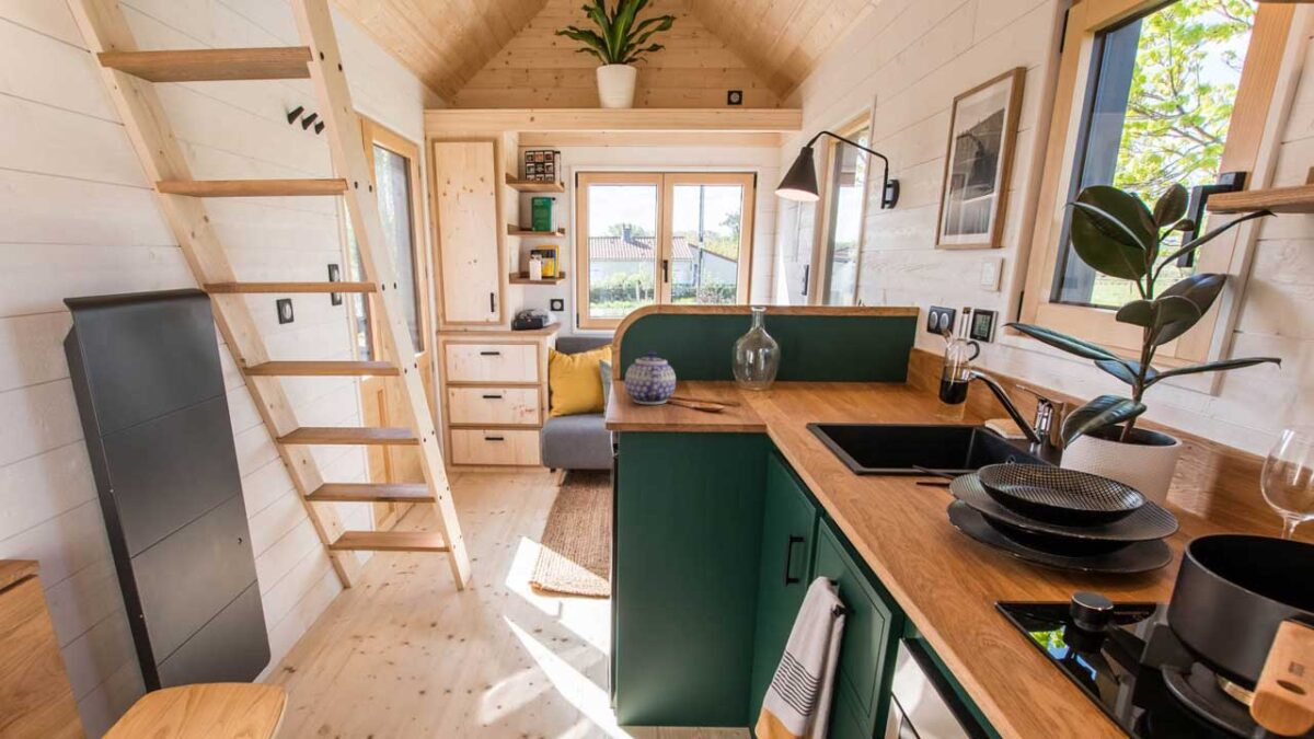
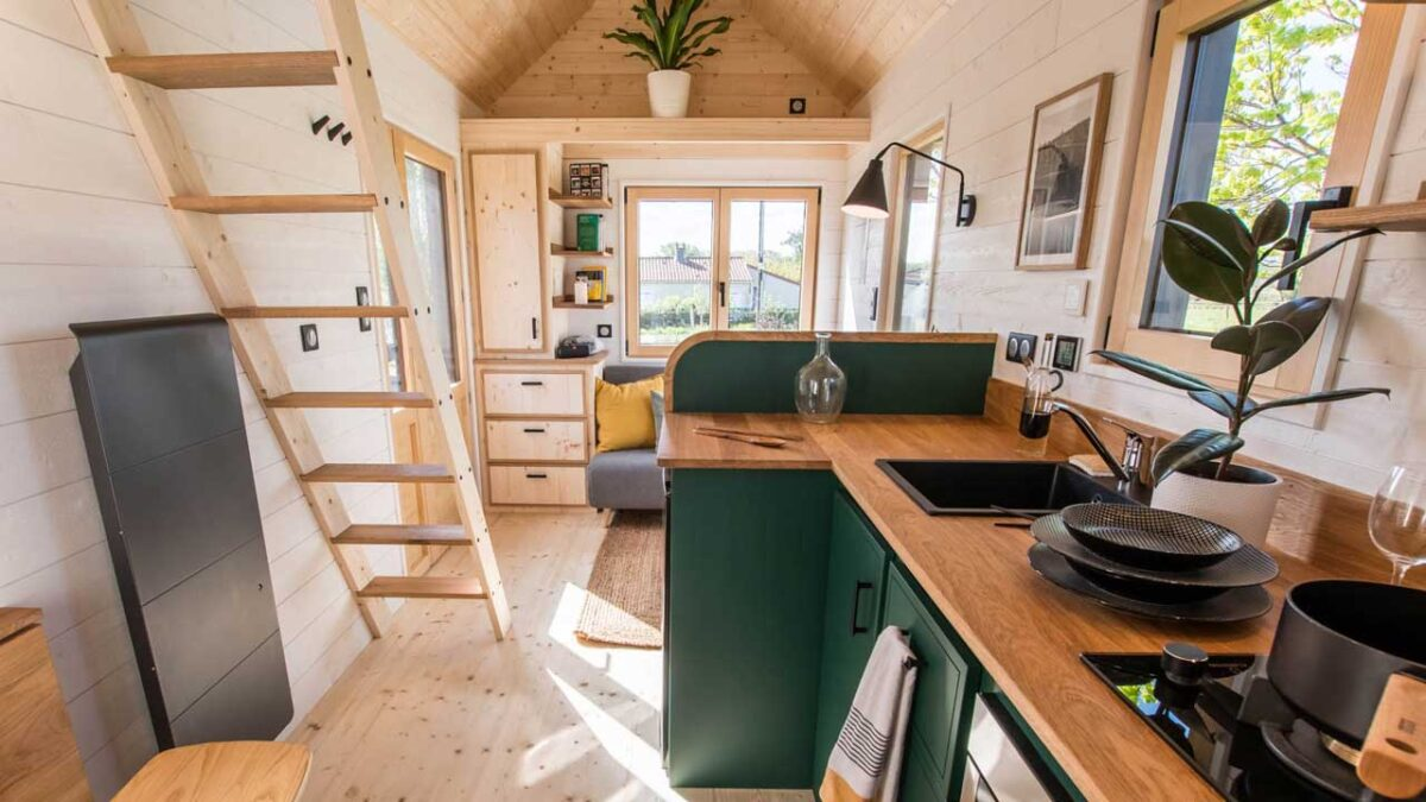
- teapot [624,350,677,405]
